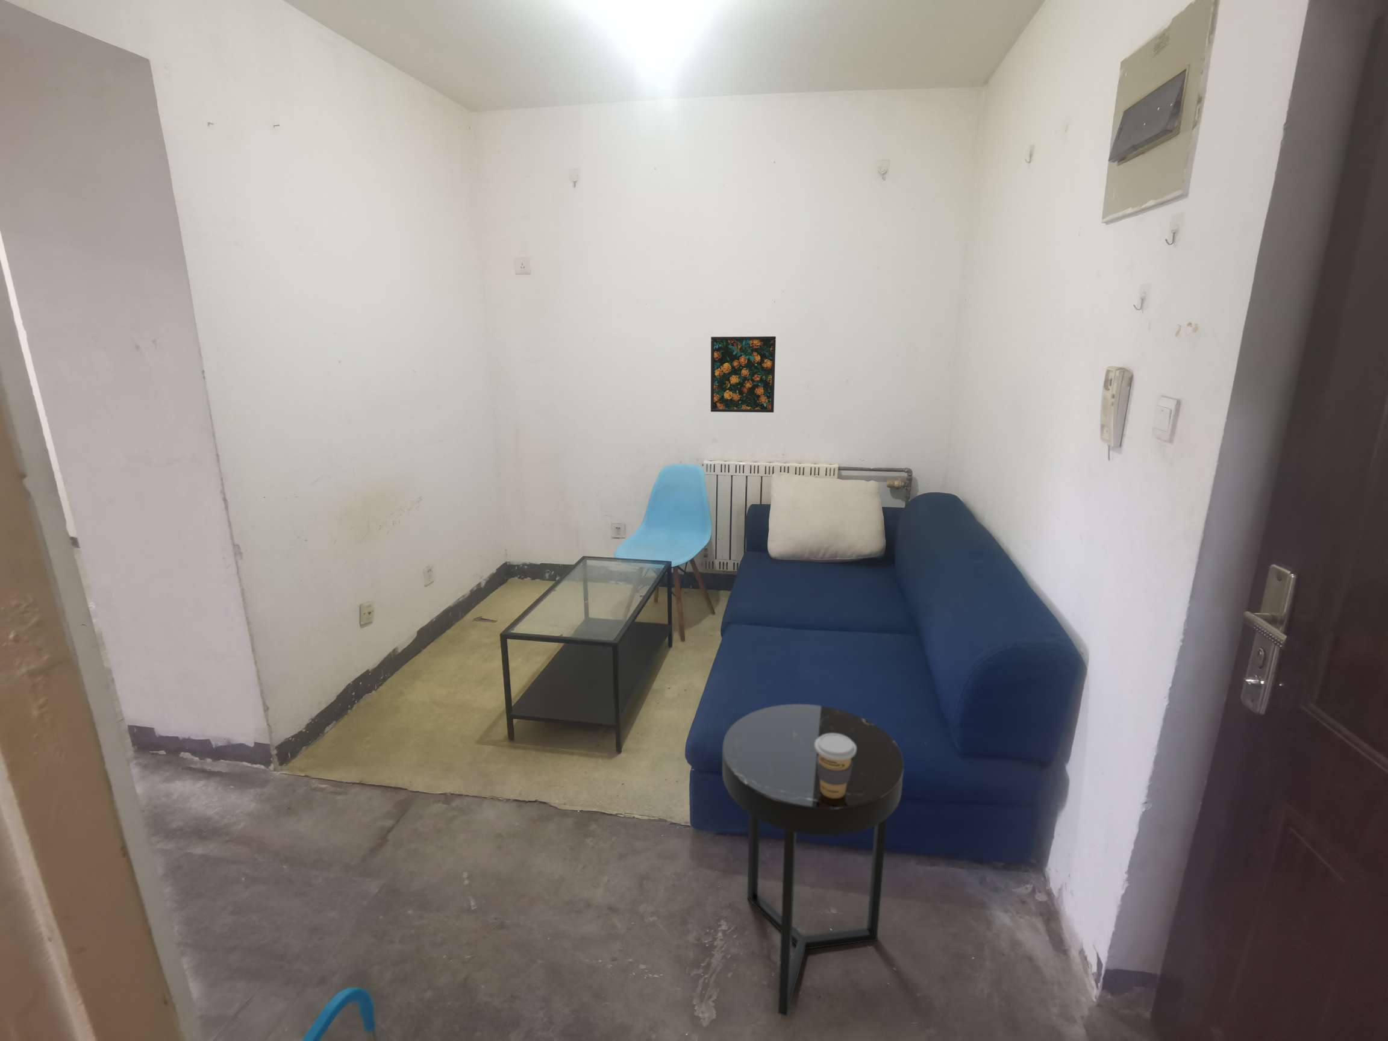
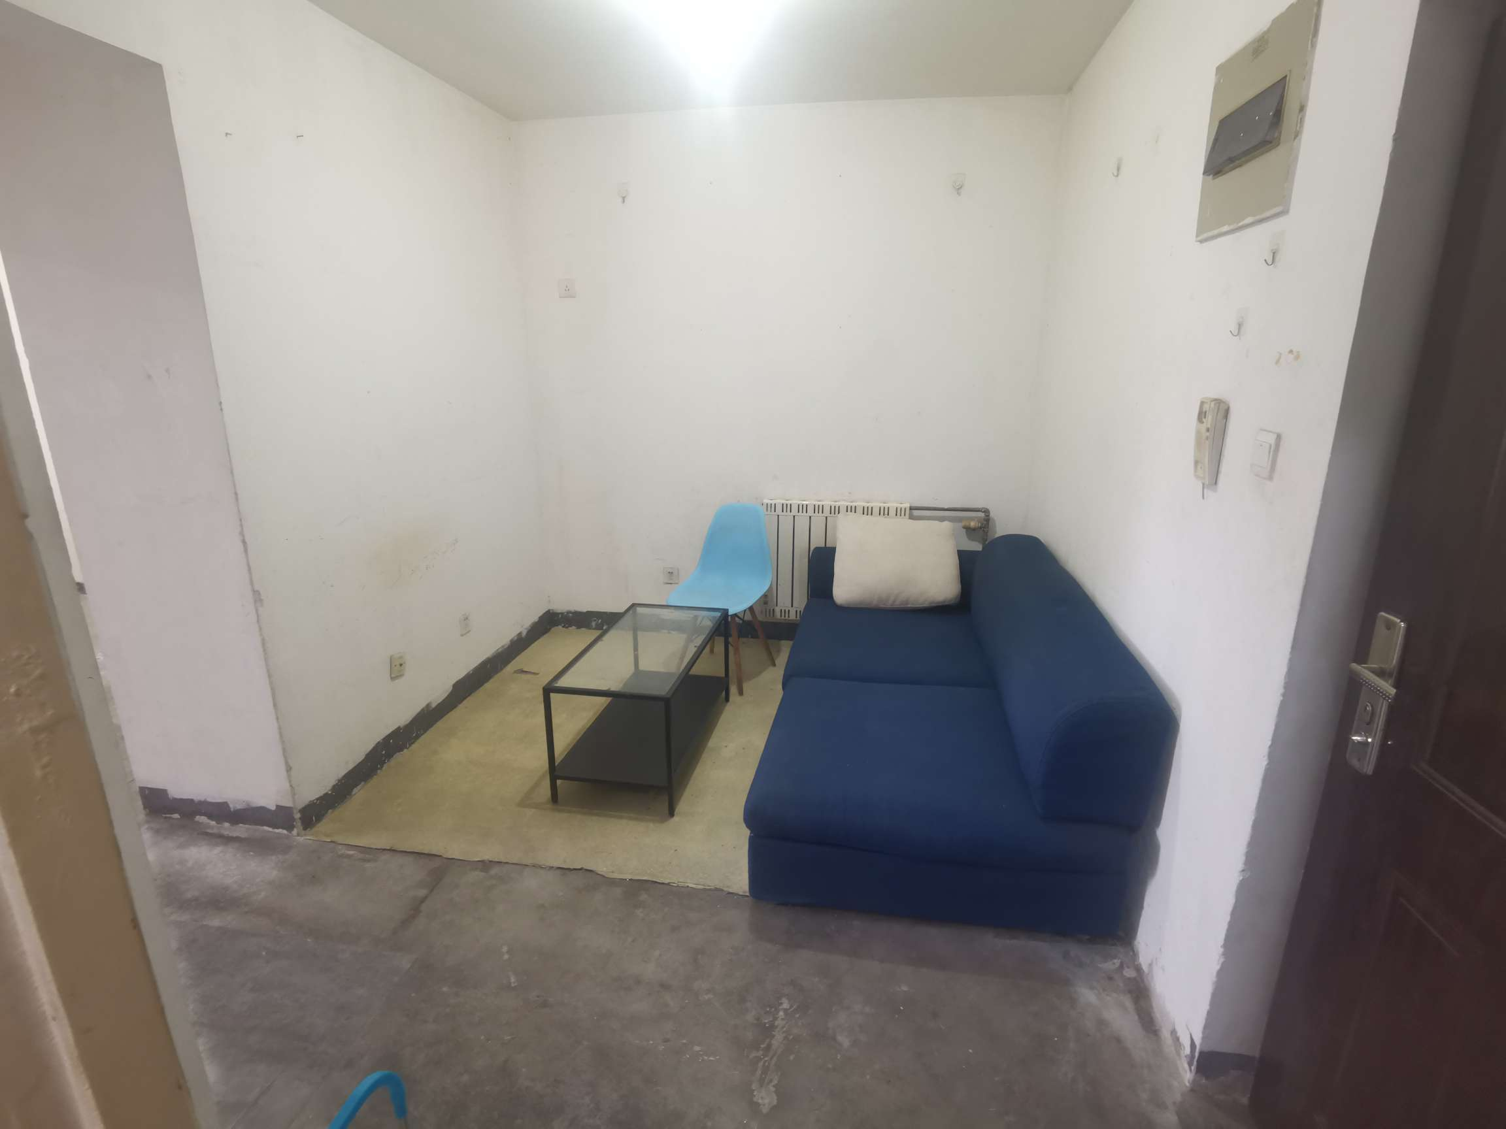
- side table [721,703,904,1017]
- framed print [710,336,777,413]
- coffee cup [814,733,856,798]
